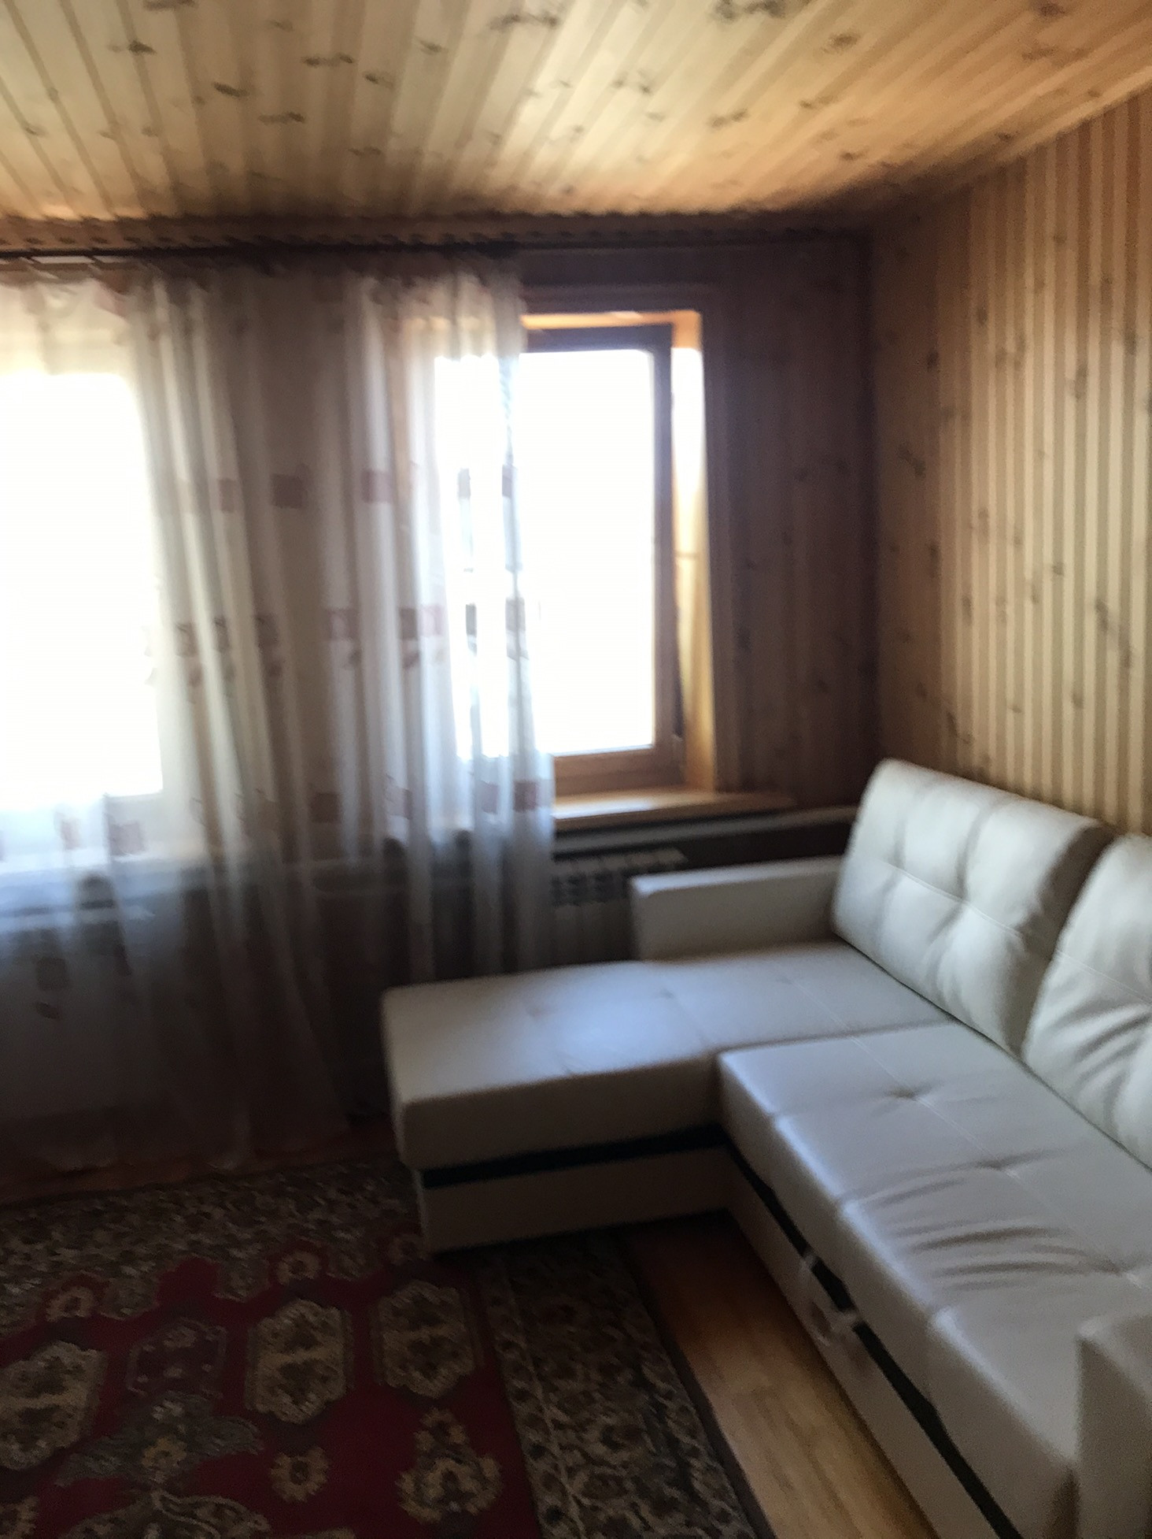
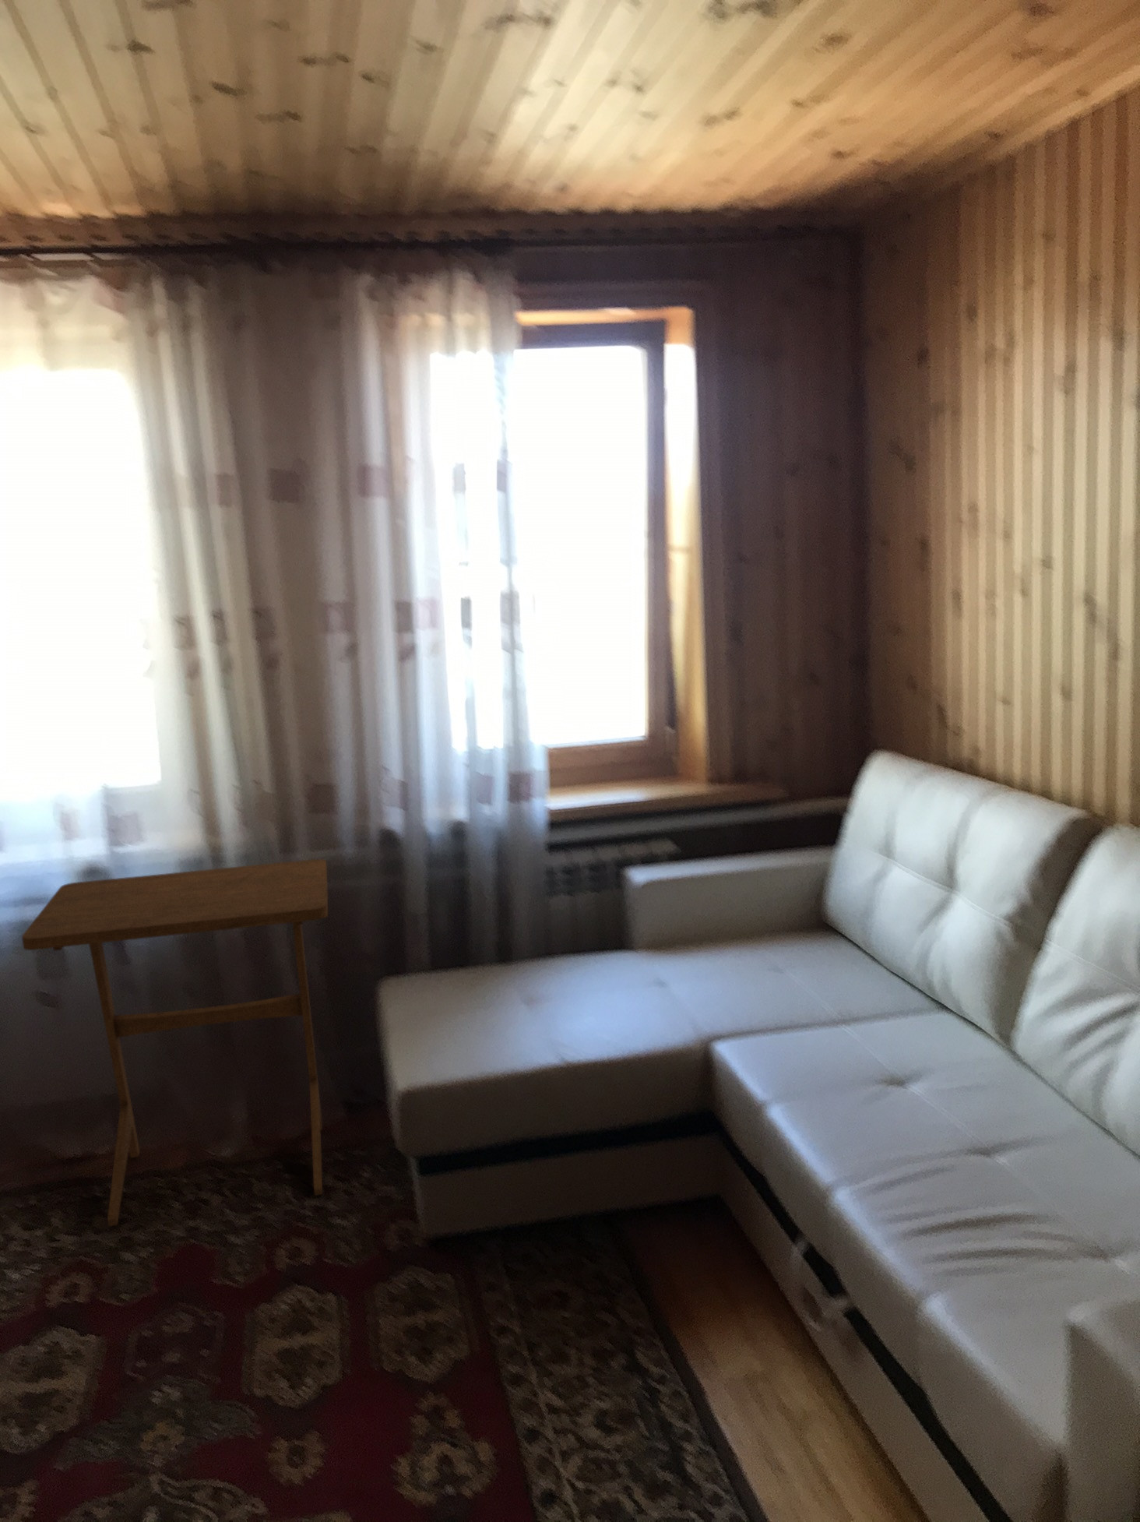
+ side table [22,859,328,1226]
